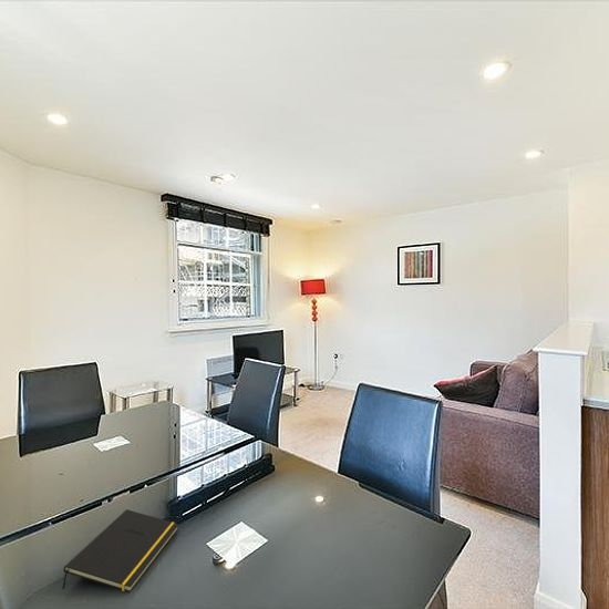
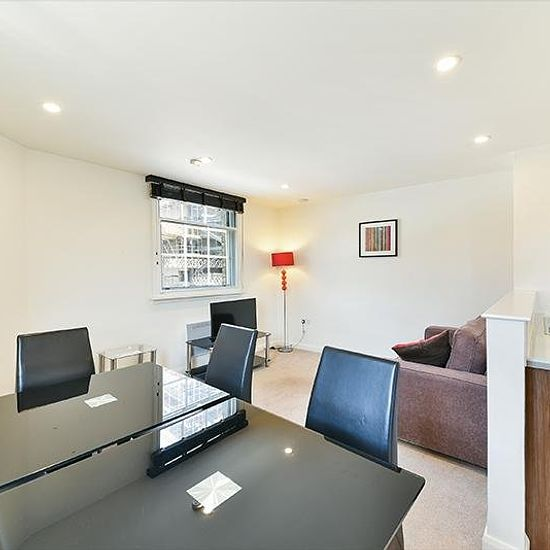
- notepad [61,508,179,593]
